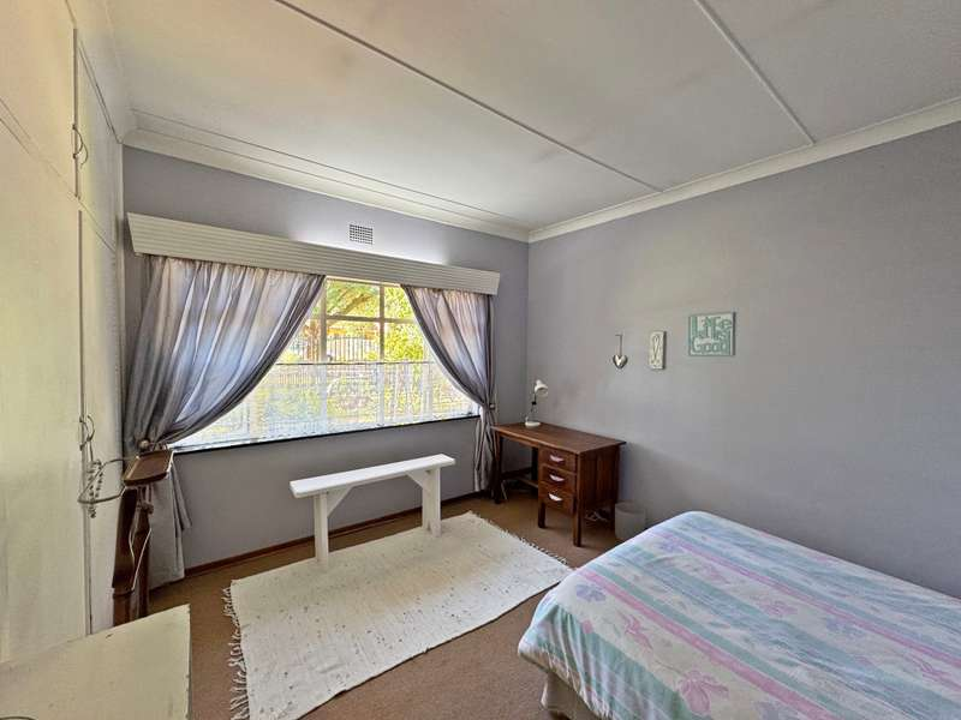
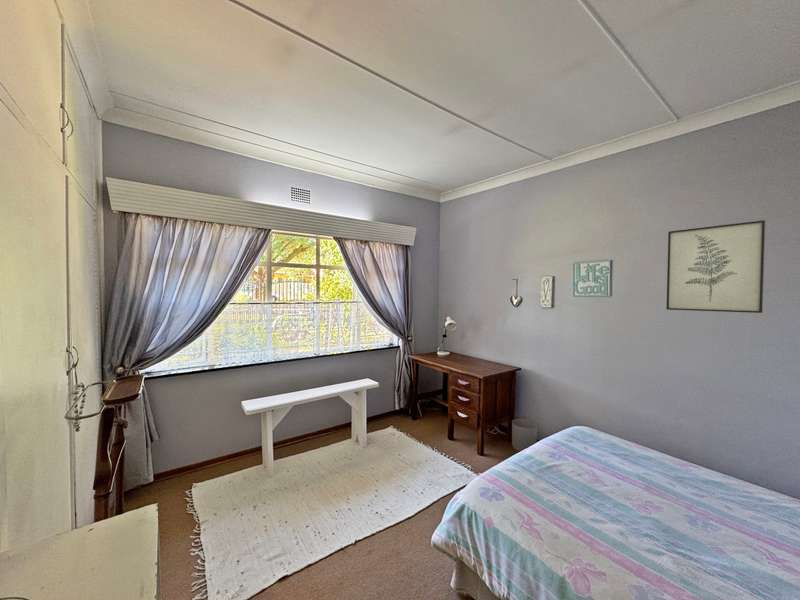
+ wall art [665,219,766,314]
